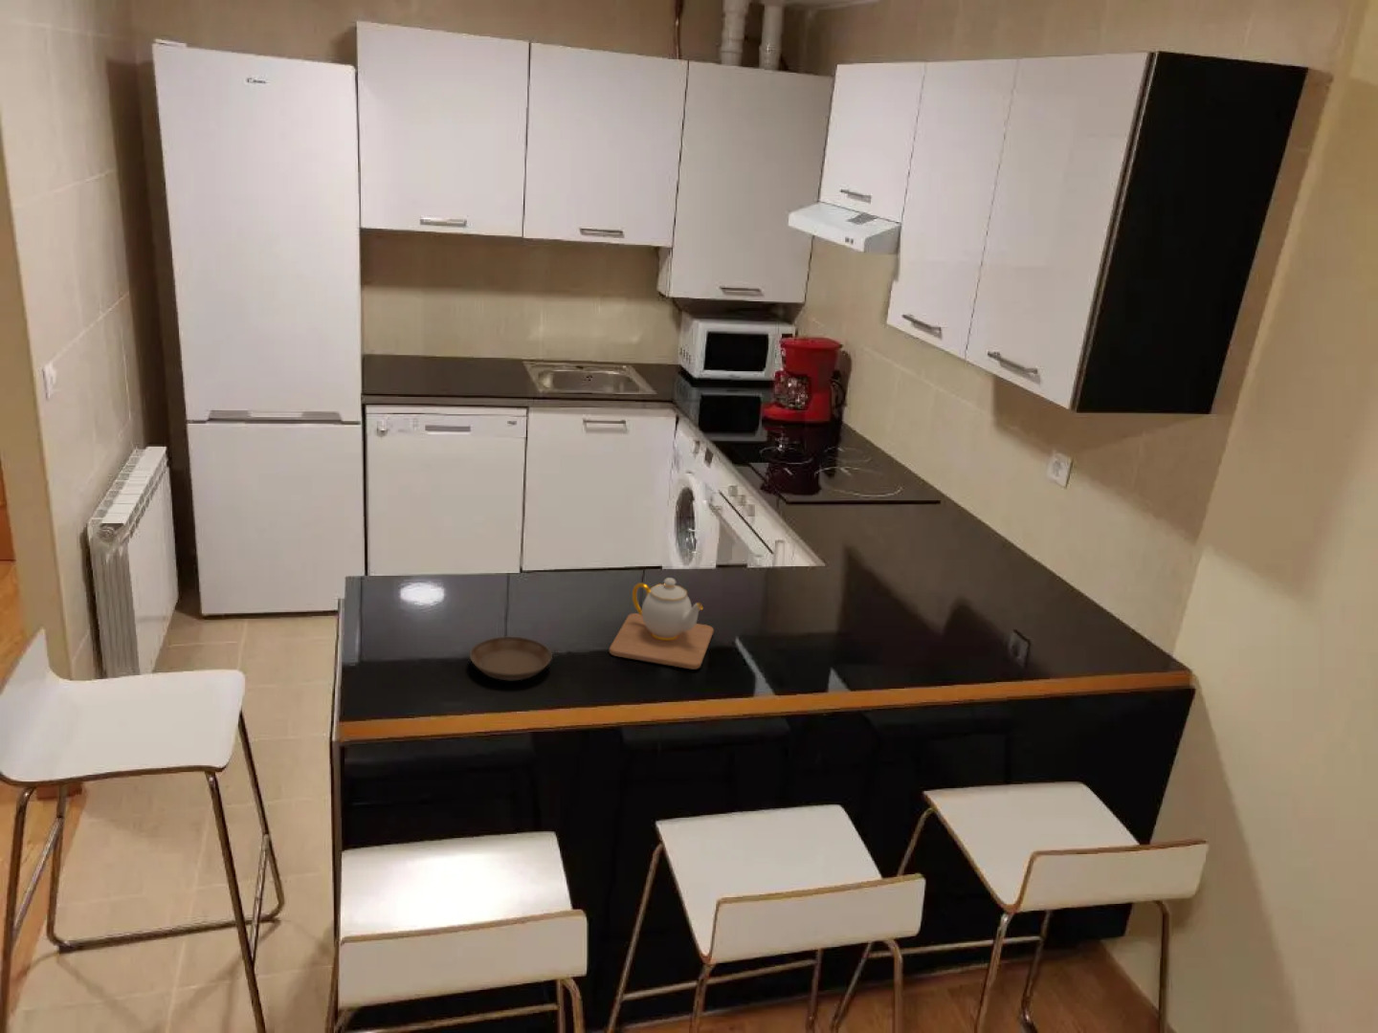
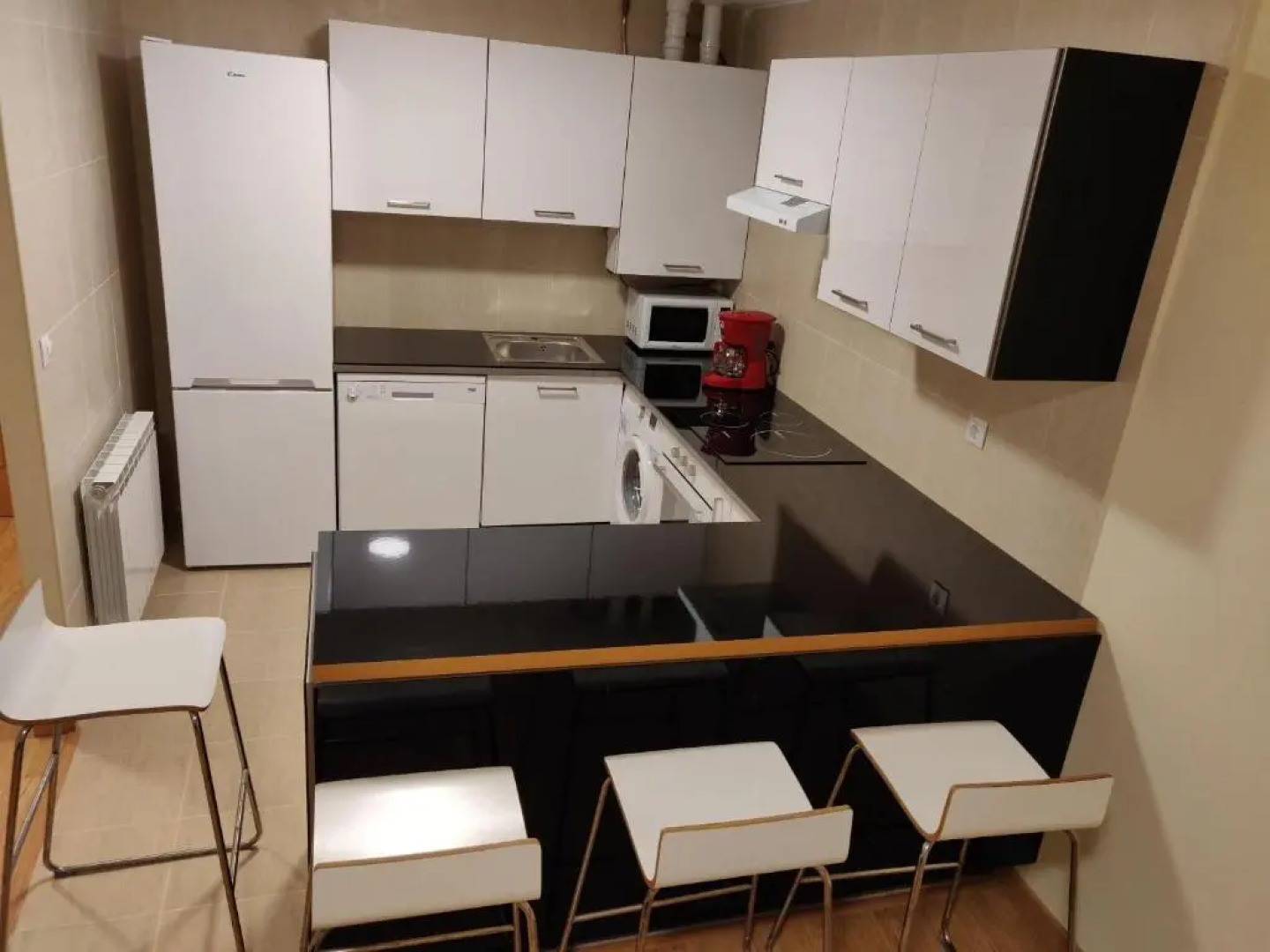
- saucer [469,636,553,681]
- teapot [609,577,715,671]
